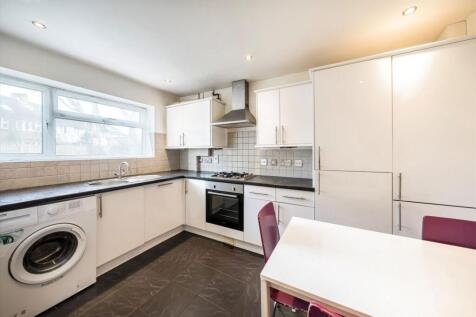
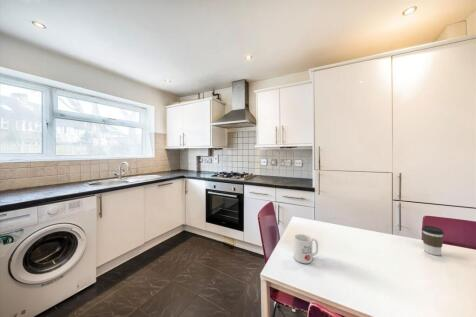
+ coffee cup [421,225,445,256]
+ mug [293,233,319,264]
